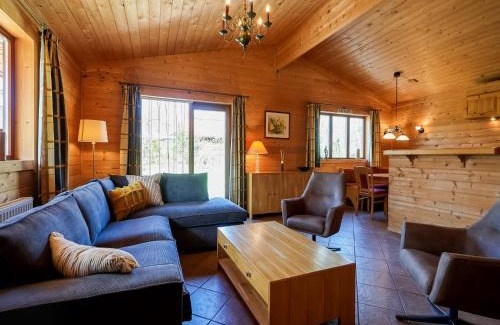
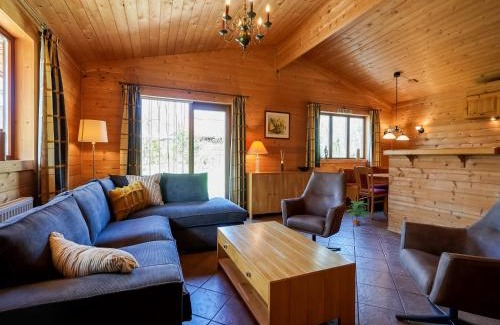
+ potted plant [345,200,371,226]
